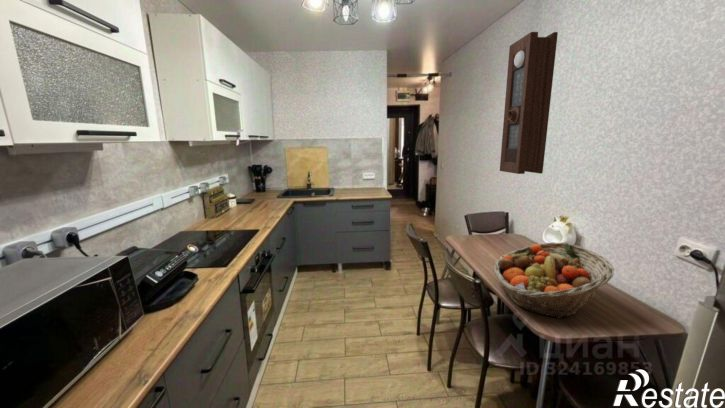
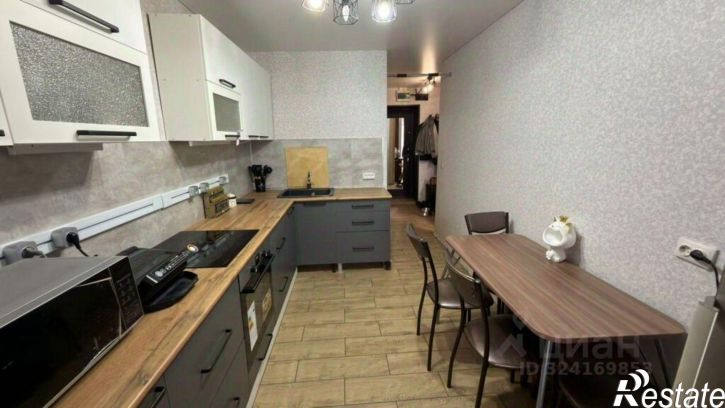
- fruit basket [493,241,615,320]
- pendulum clock [499,31,559,175]
